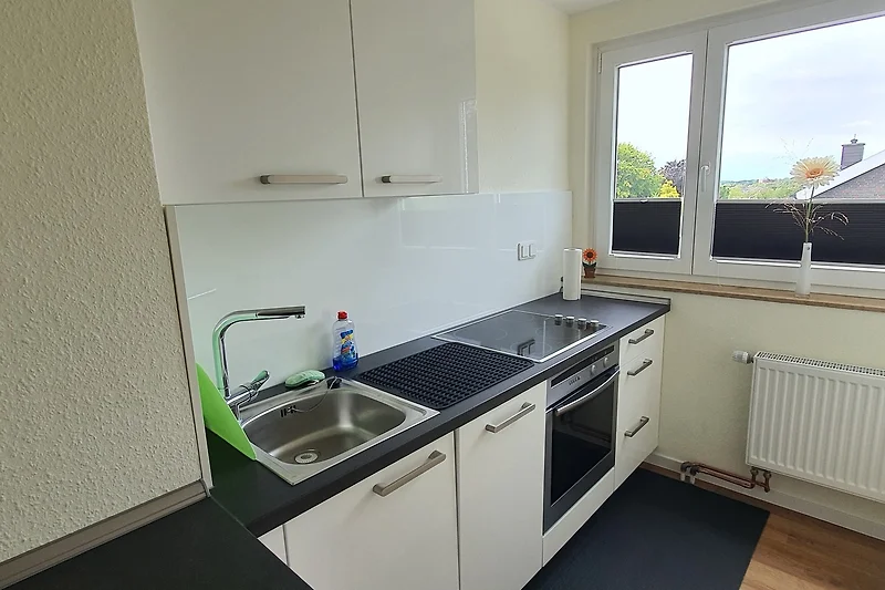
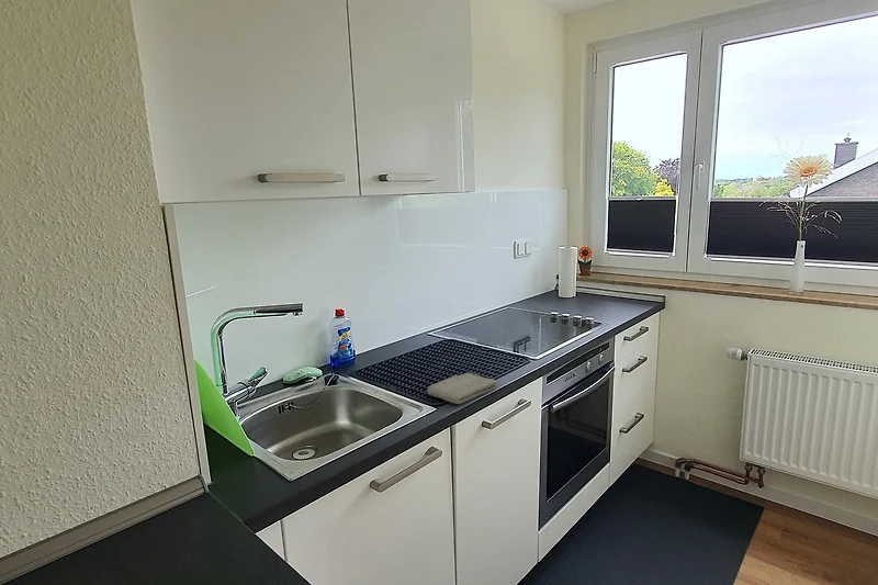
+ washcloth [426,372,498,405]
